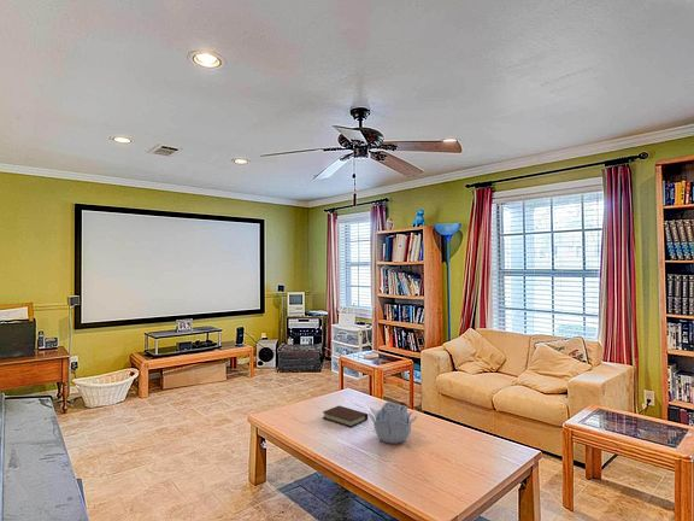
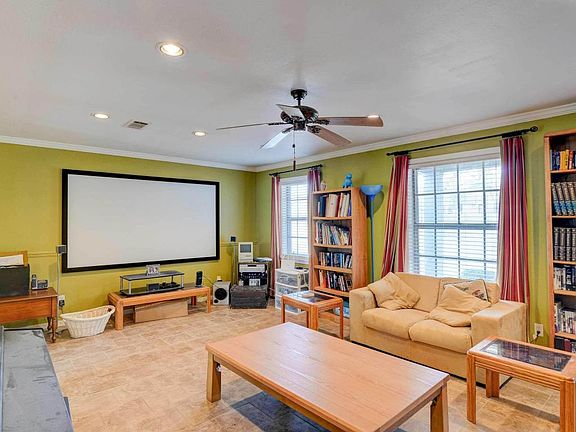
- book [322,404,369,428]
- decorative bowl [367,400,418,445]
